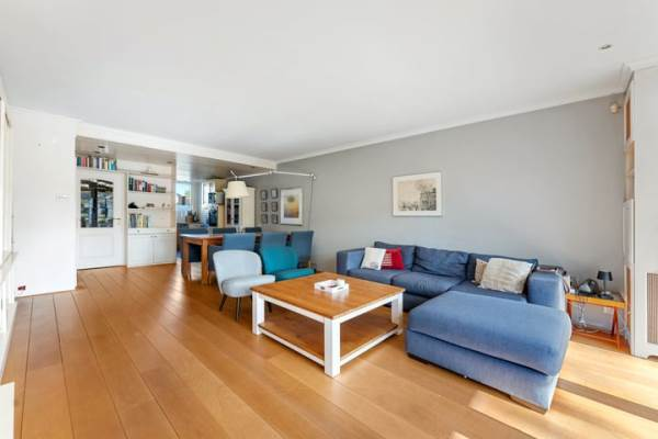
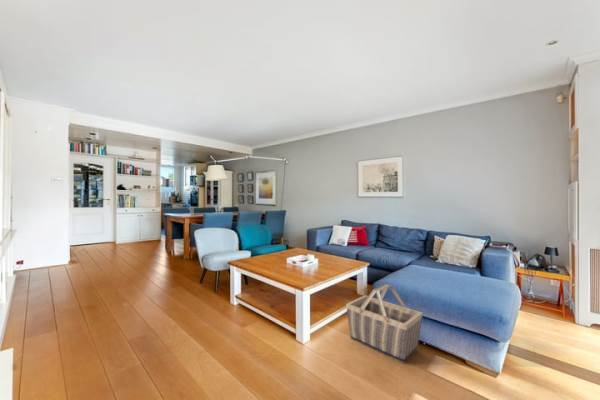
+ basket [345,283,424,364]
